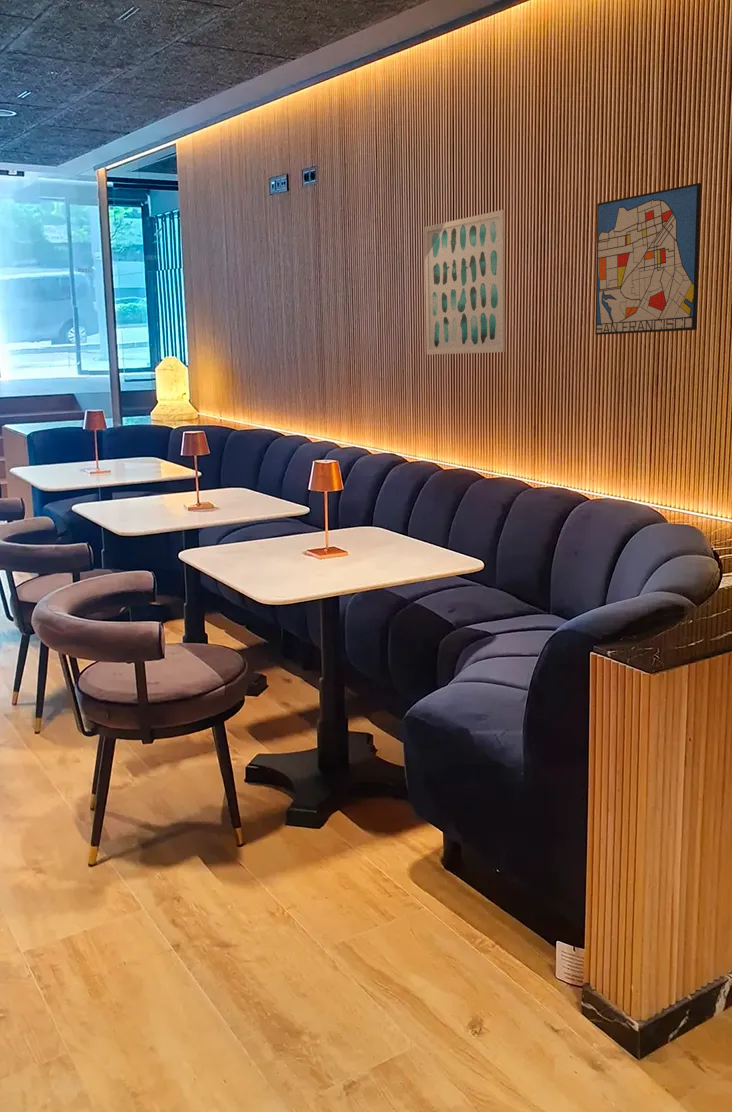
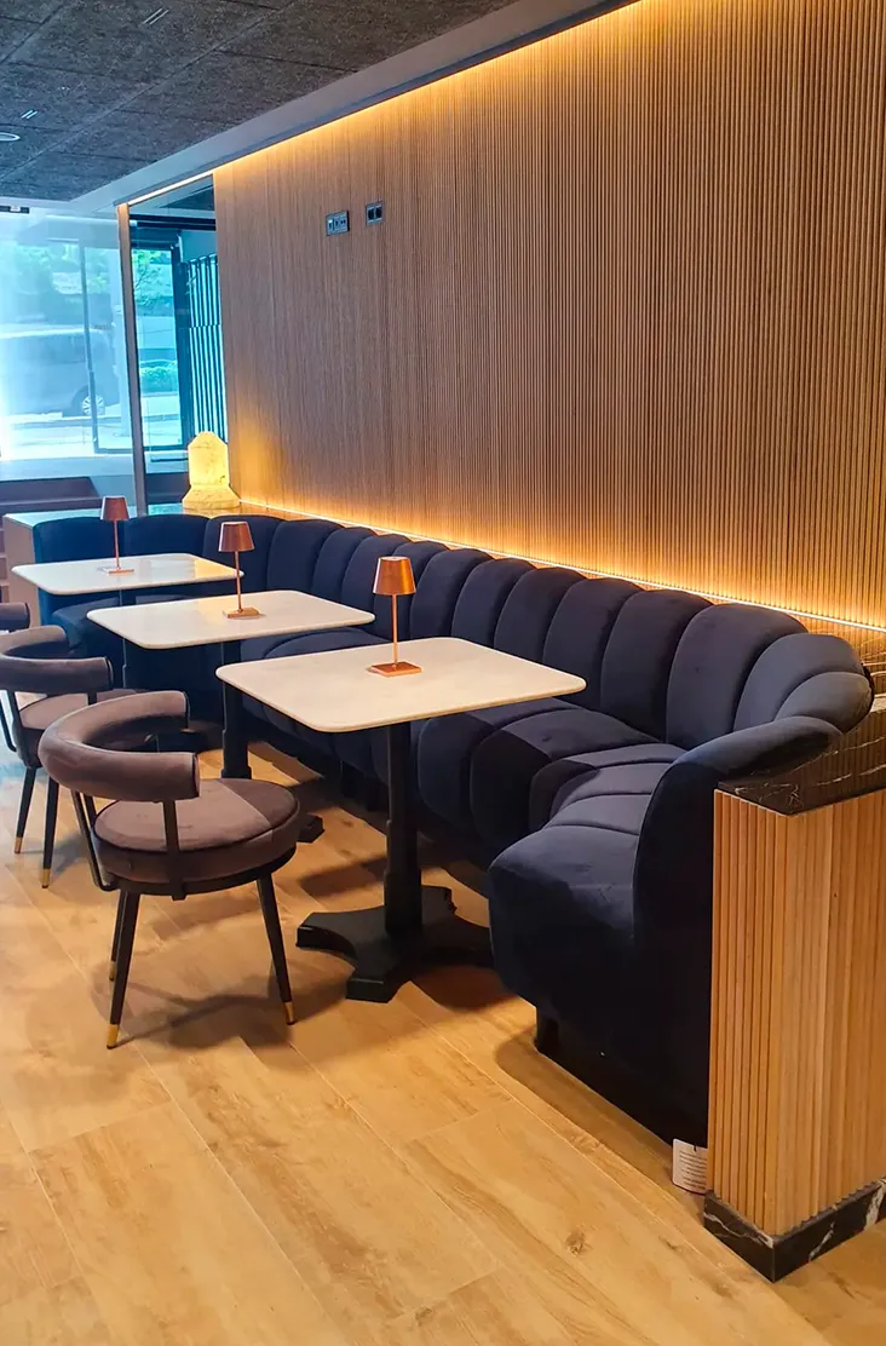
- wall art [594,182,702,336]
- wall art [423,209,506,356]
